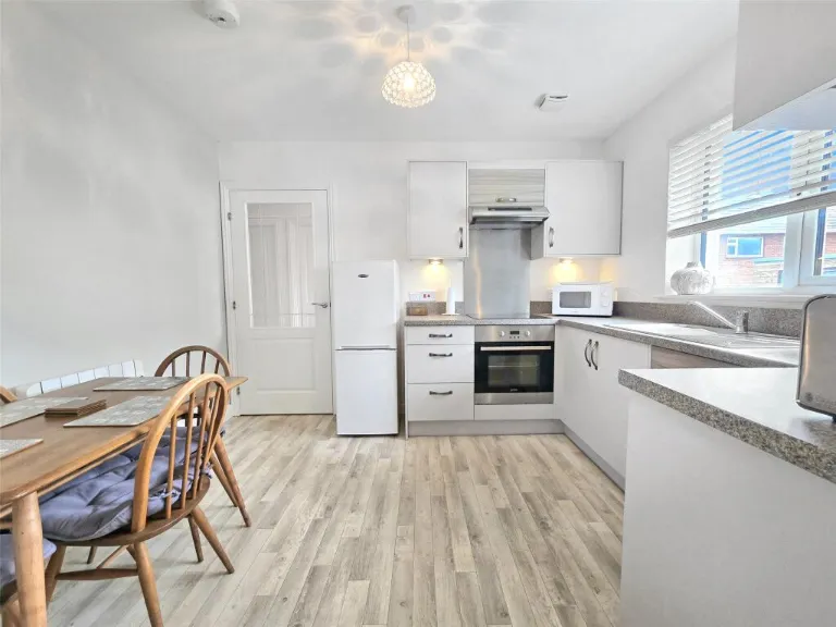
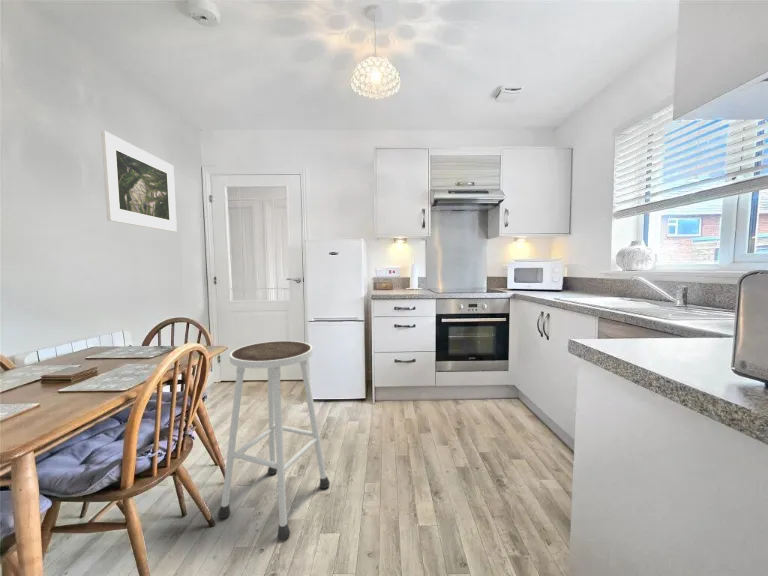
+ stool [217,340,331,541]
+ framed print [100,130,178,233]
